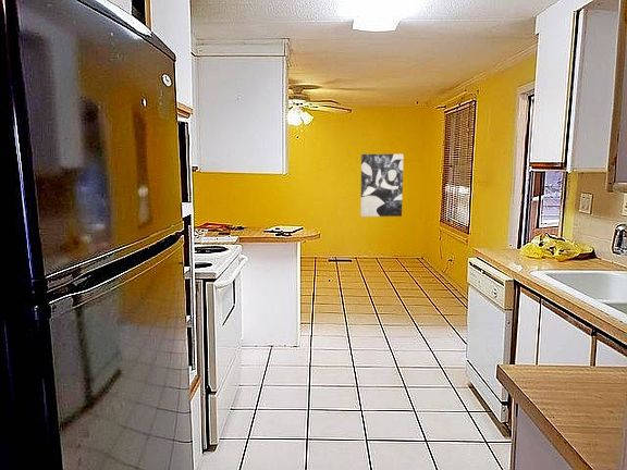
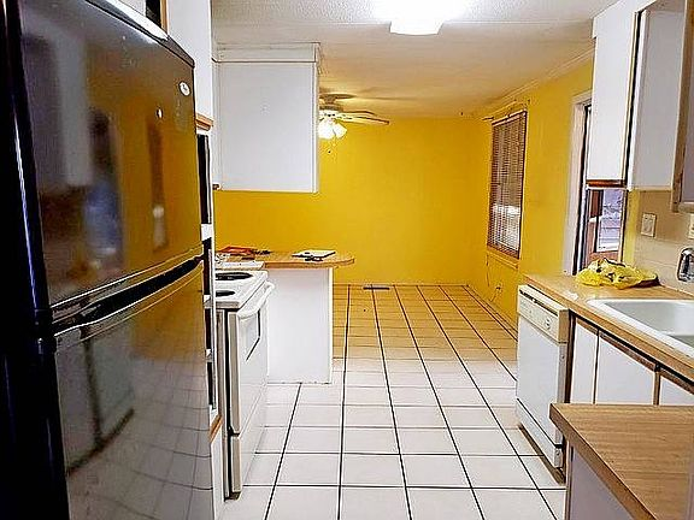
- wall art [359,153,405,218]
